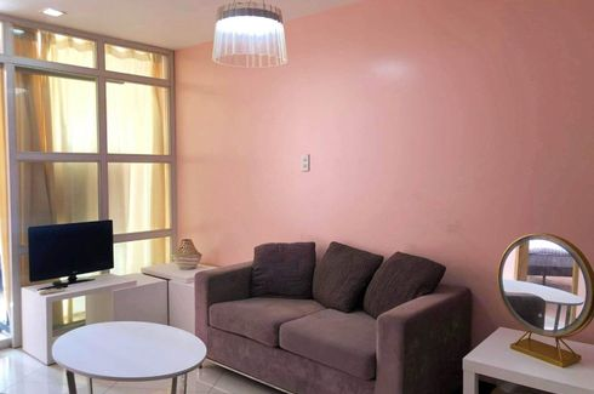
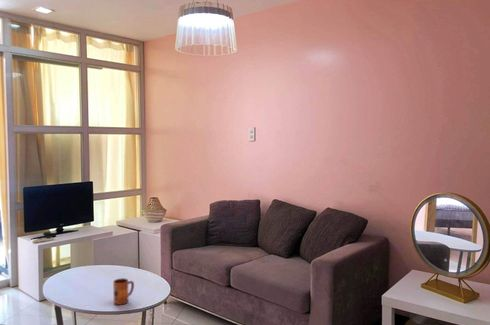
+ mug [112,277,135,306]
